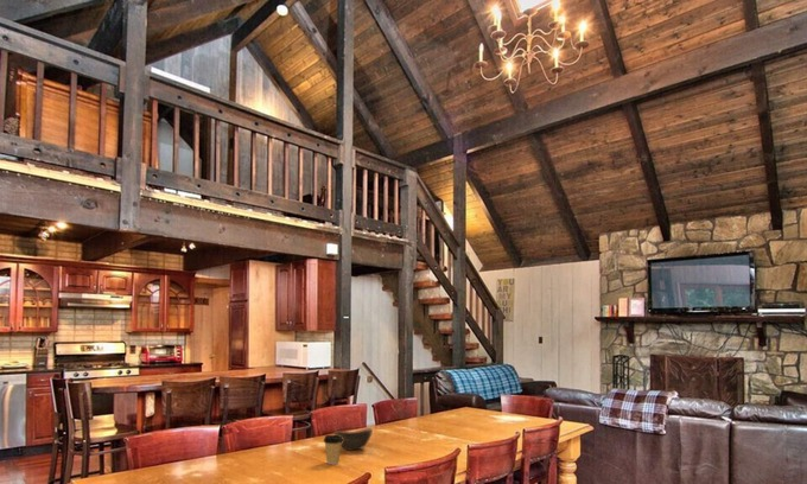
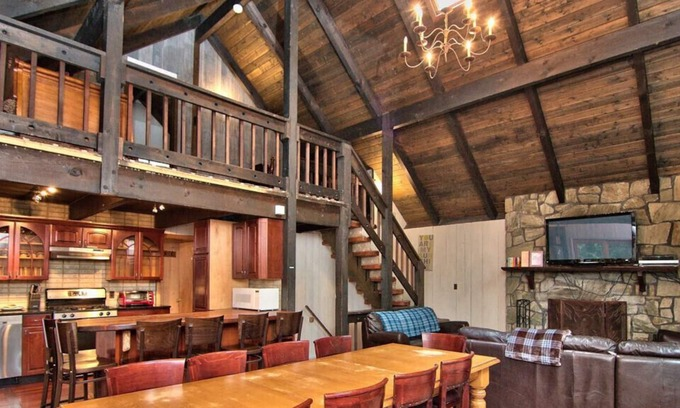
- bowl [332,427,374,452]
- coffee cup [323,434,343,465]
